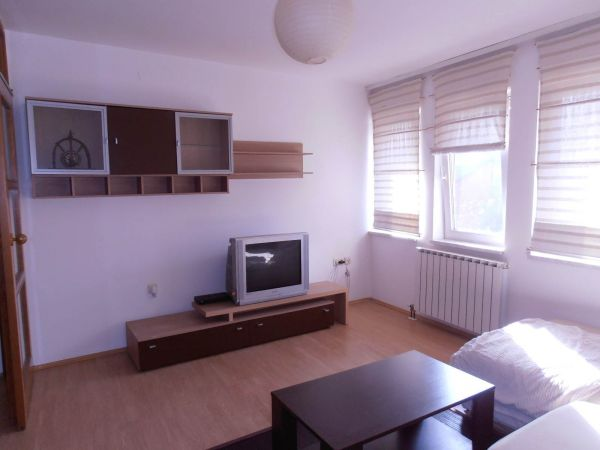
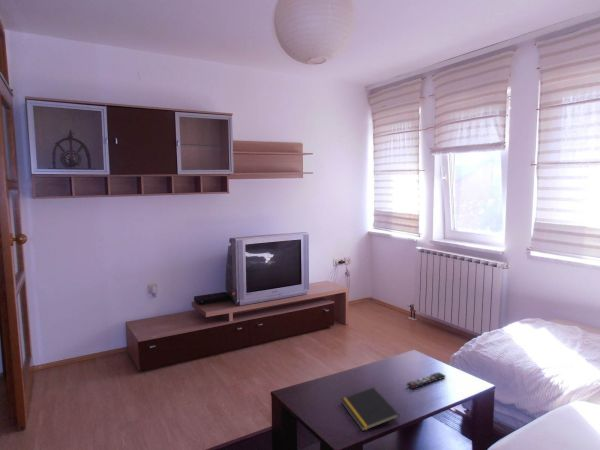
+ notepad [340,386,400,432]
+ remote control [406,371,447,390]
